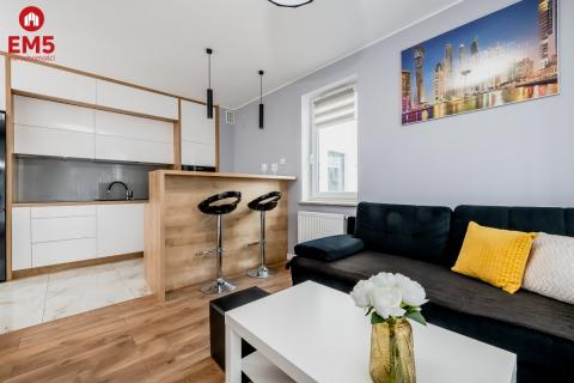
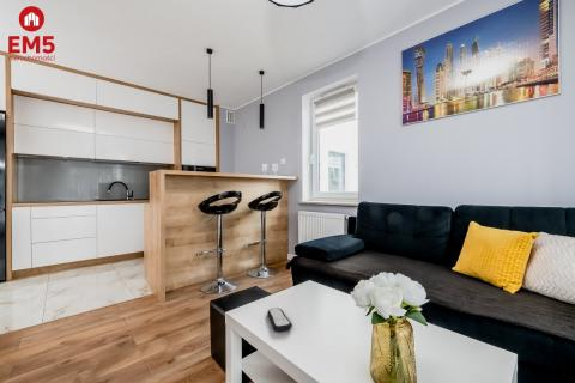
+ remote control [266,306,293,333]
